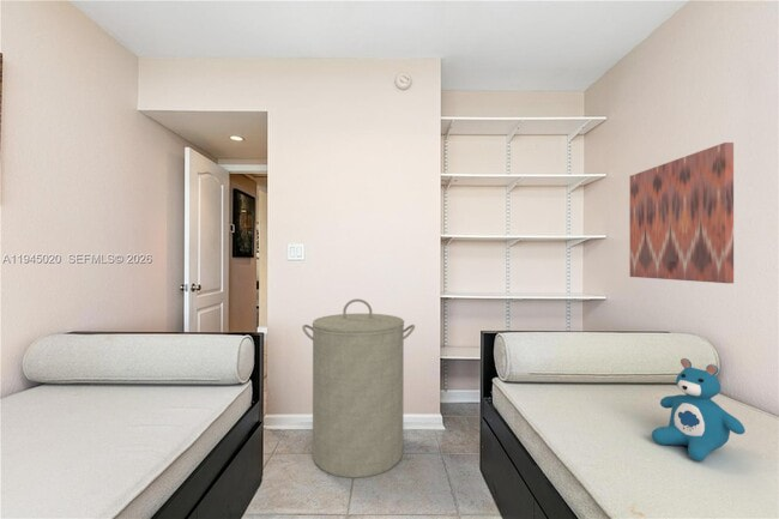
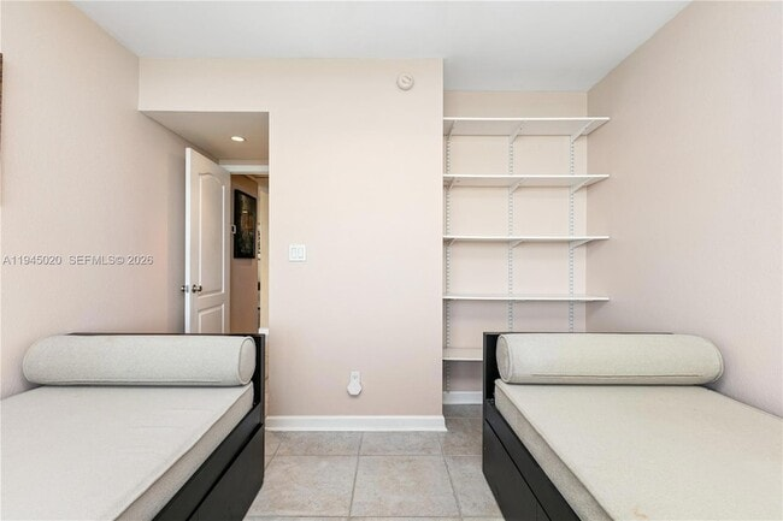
- teddy bear [651,357,747,463]
- laundry hamper [301,297,416,479]
- wall art [629,141,735,284]
